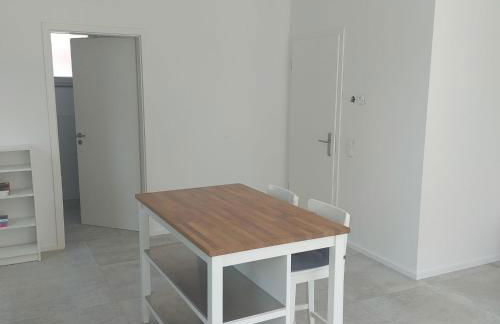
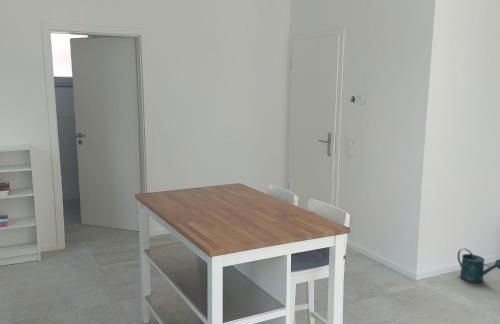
+ watering can [457,248,500,284]
